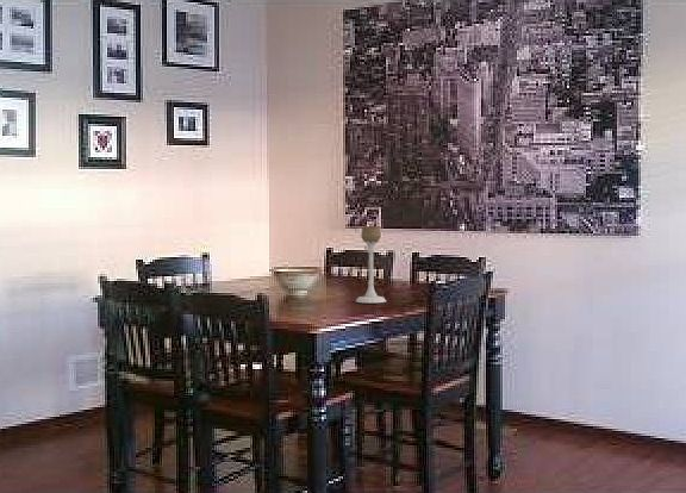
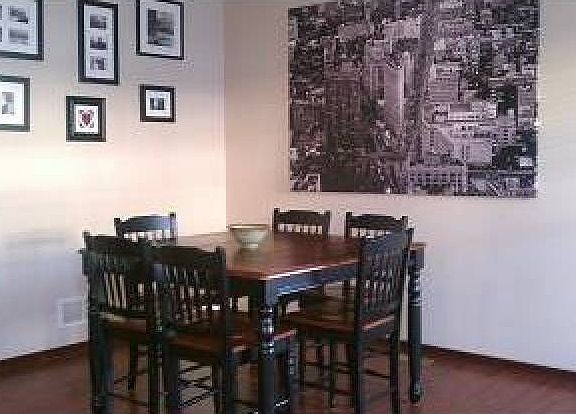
- candle holder [355,225,387,304]
